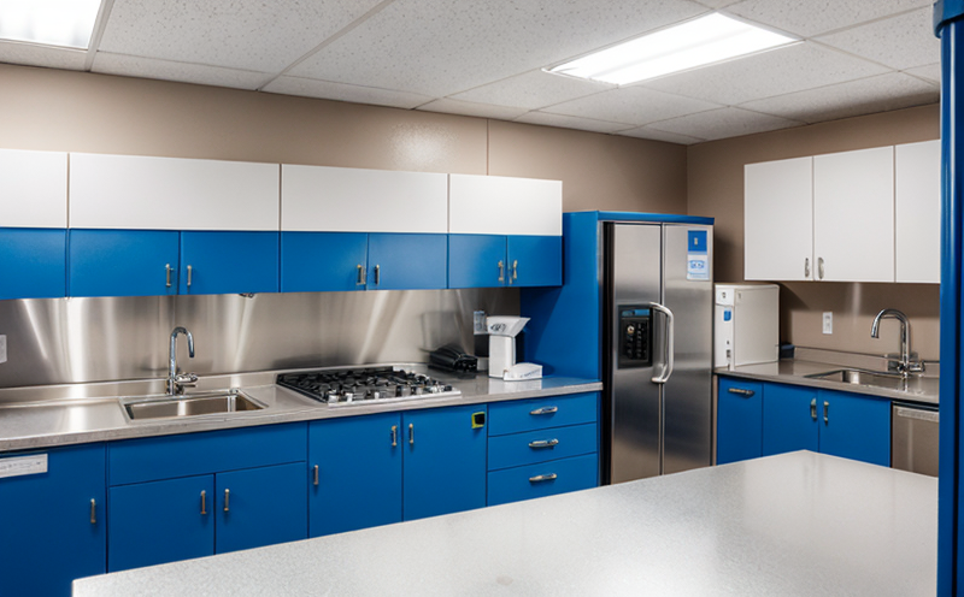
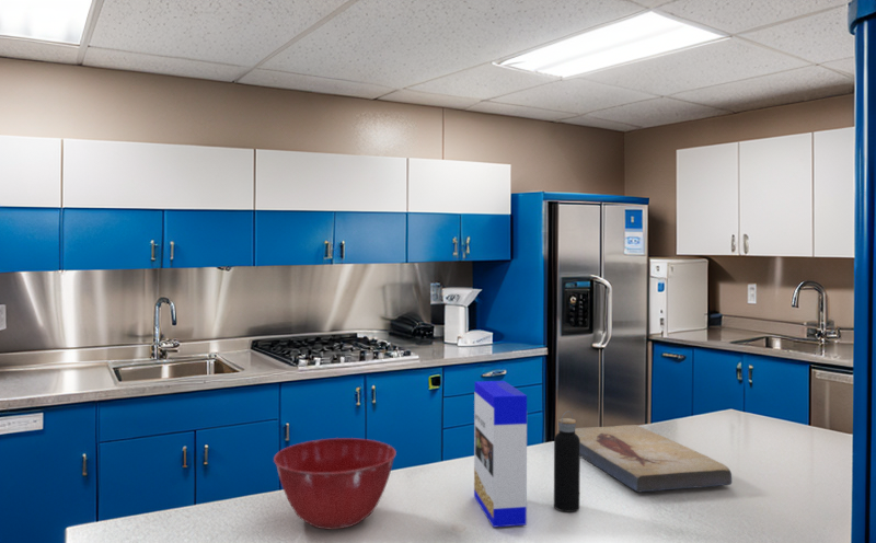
+ cereal box [473,380,528,529]
+ water bottle [553,411,581,513]
+ mixing bowl [273,437,397,530]
+ fish fossil [575,424,733,494]
